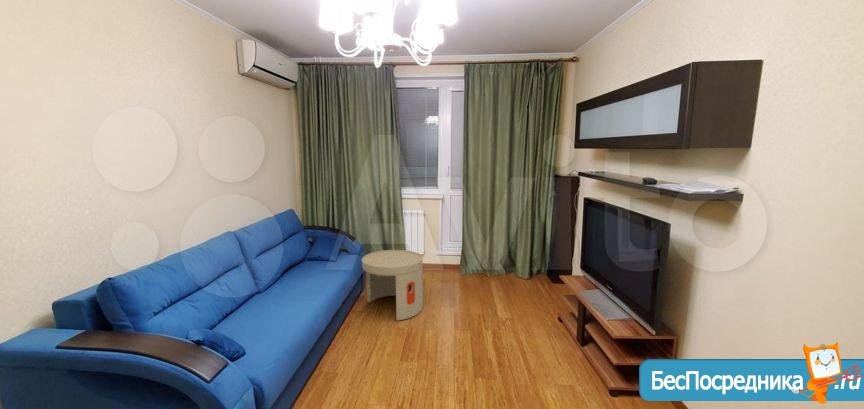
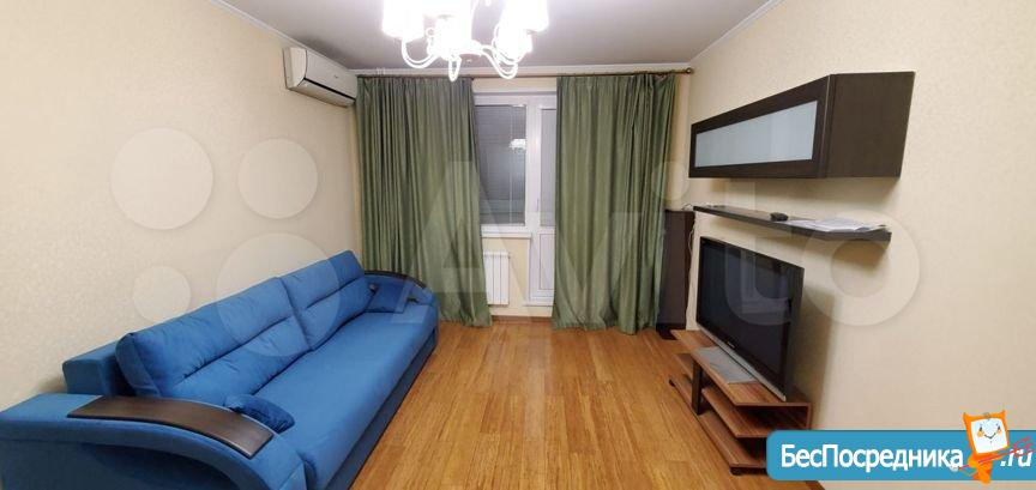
- side table [361,249,424,322]
